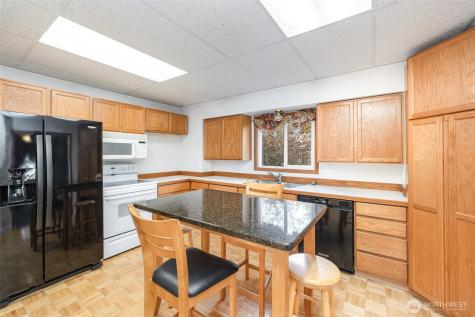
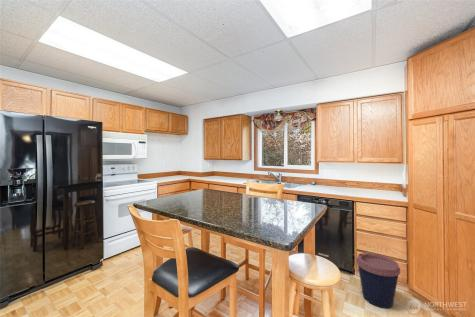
+ coffee cup [355,252,401,309]
